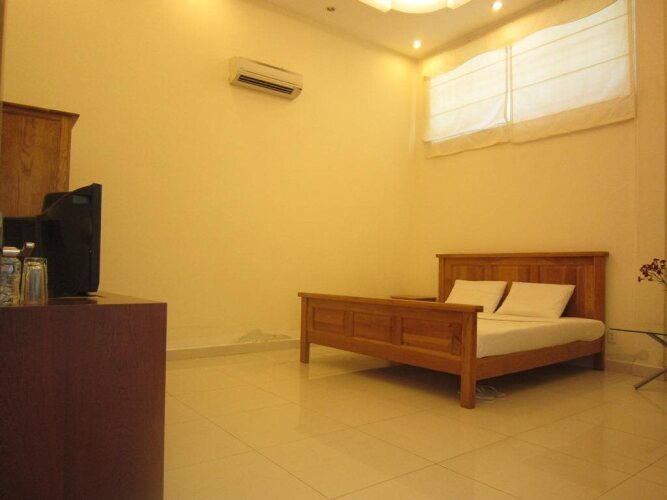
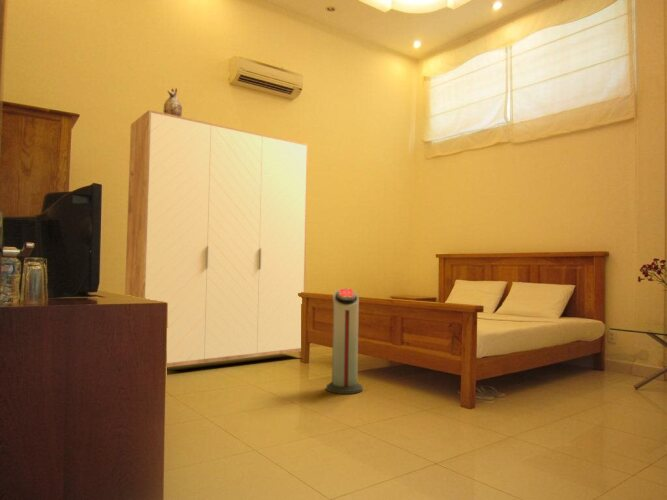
+ wardrobe [124,109,309,368]
+ decorative vase [162,87,183,117]
+ air purifier [325,287,364,395]
